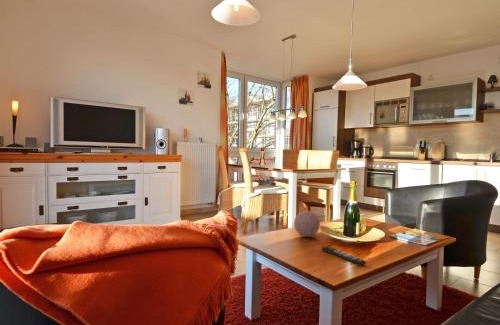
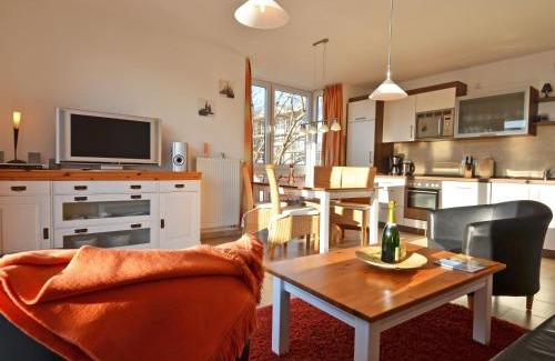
- remote control [321,245,367,266]
- decorative orb [293,210,321,238]
